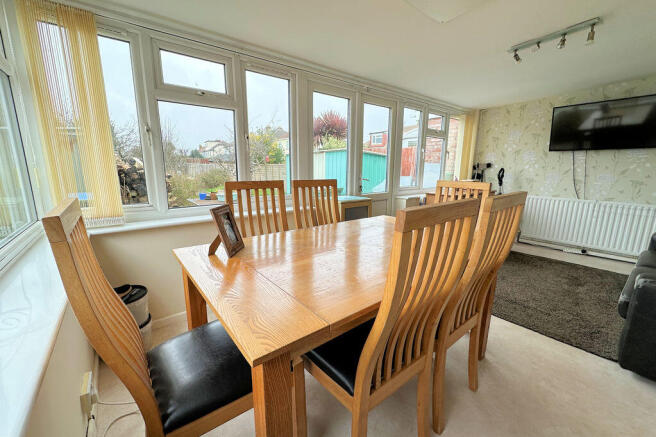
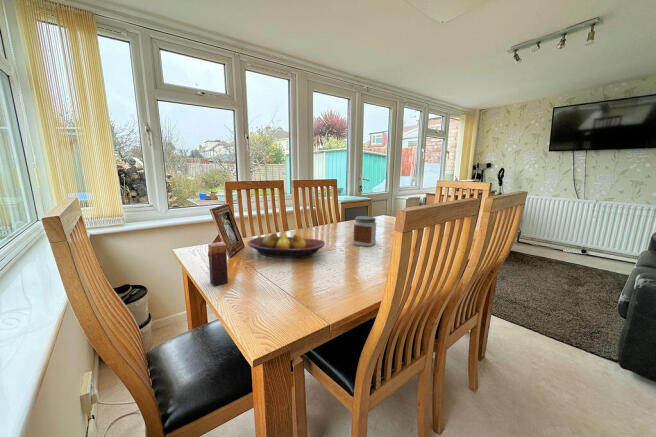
+ jar [352,215,378,247]
+ fruit bowl [246,232,326,259]
+ candle [207,241,229,287]
